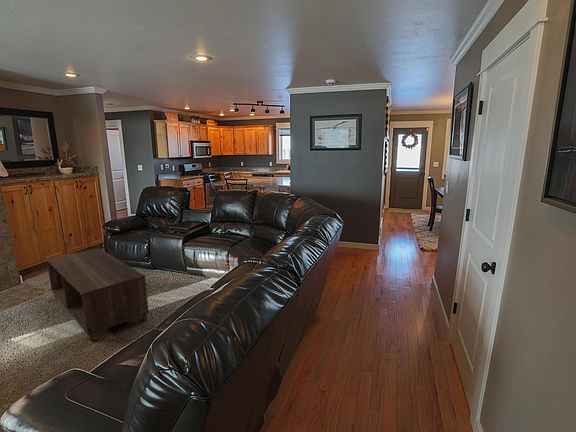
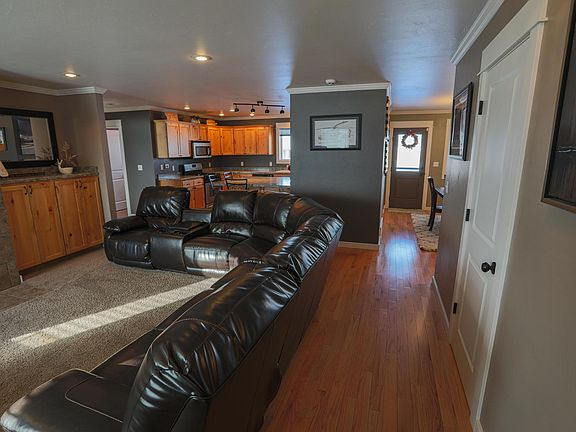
- coffee table [45,247,150,342]
